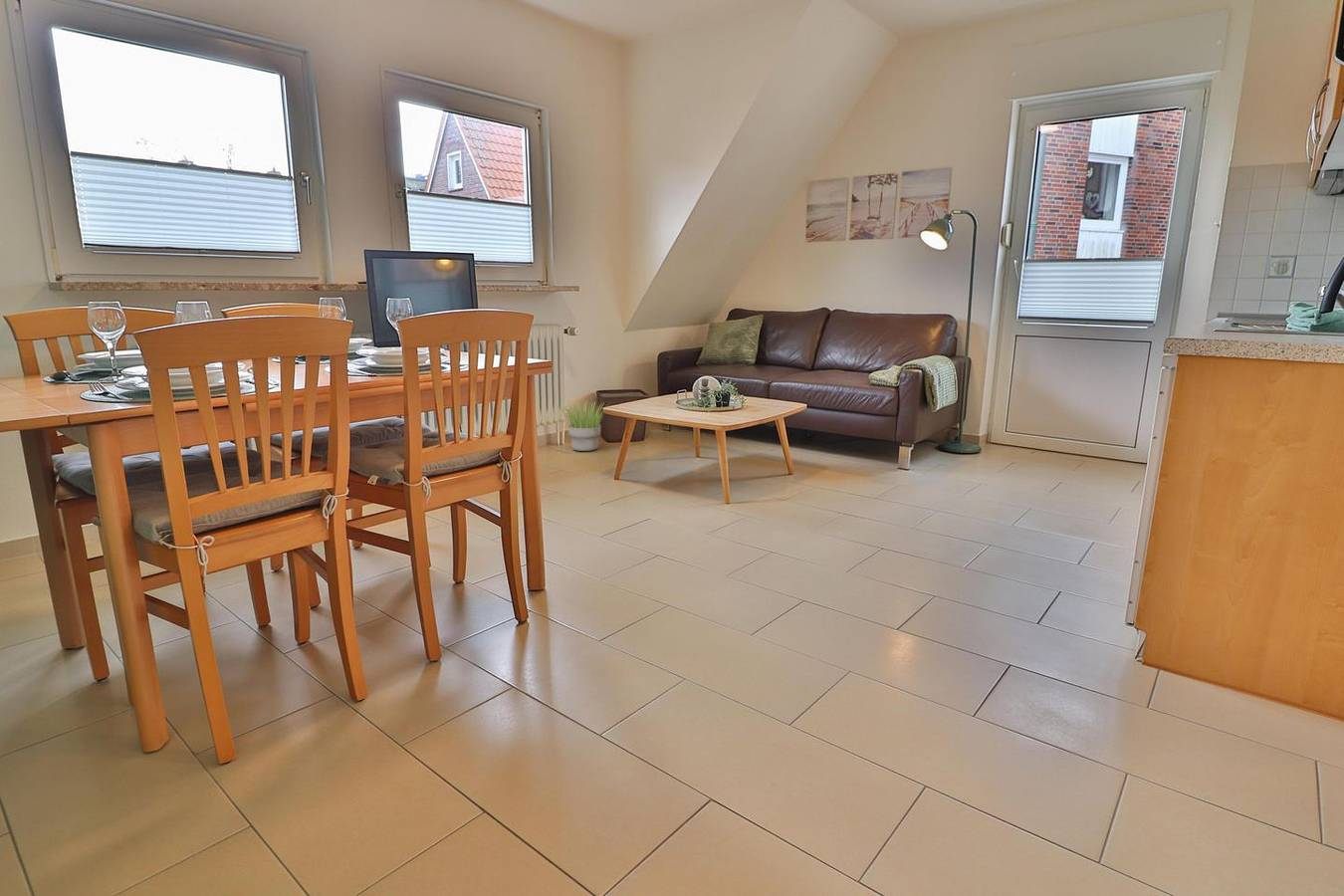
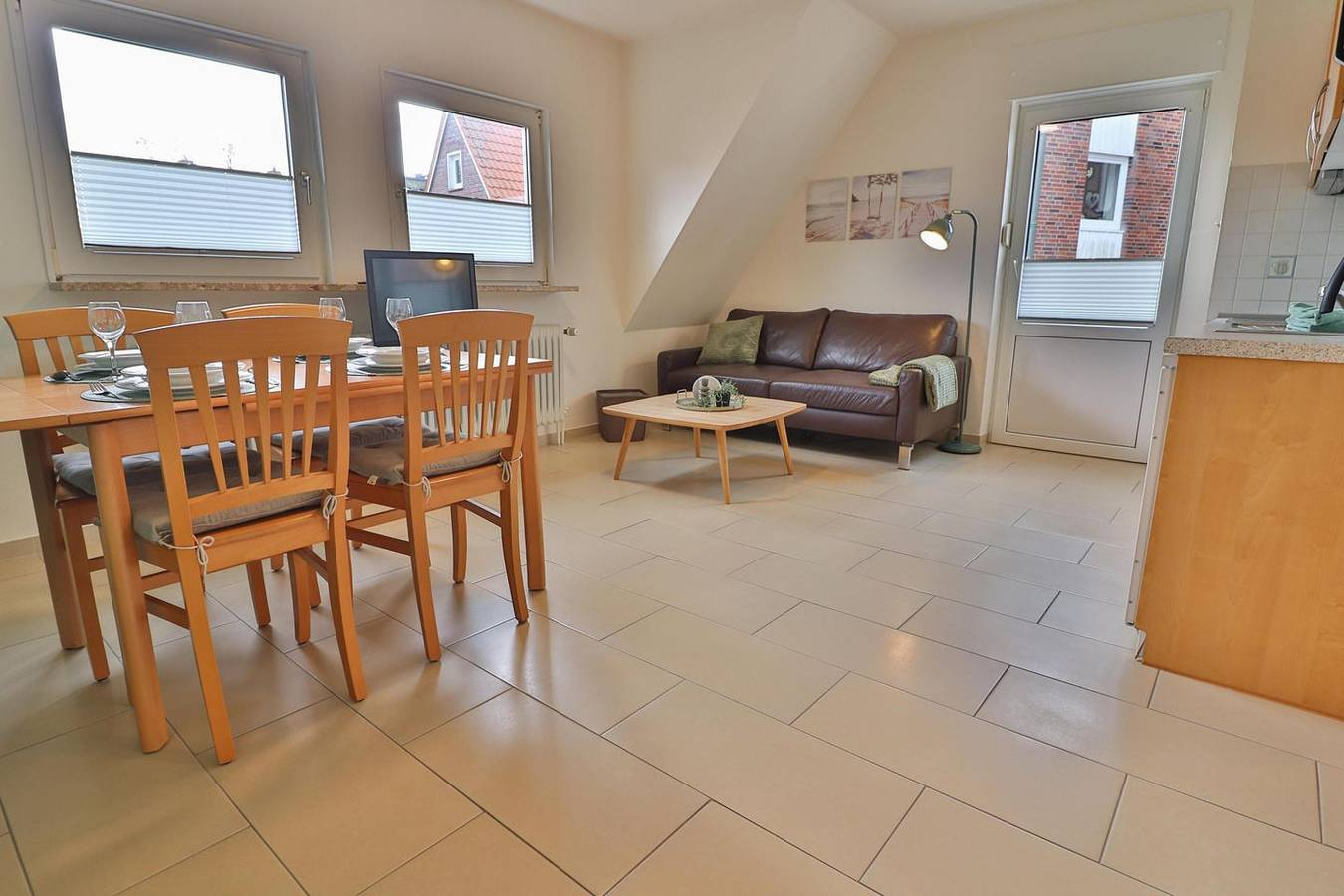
- potted plant [560,400,610,452]
